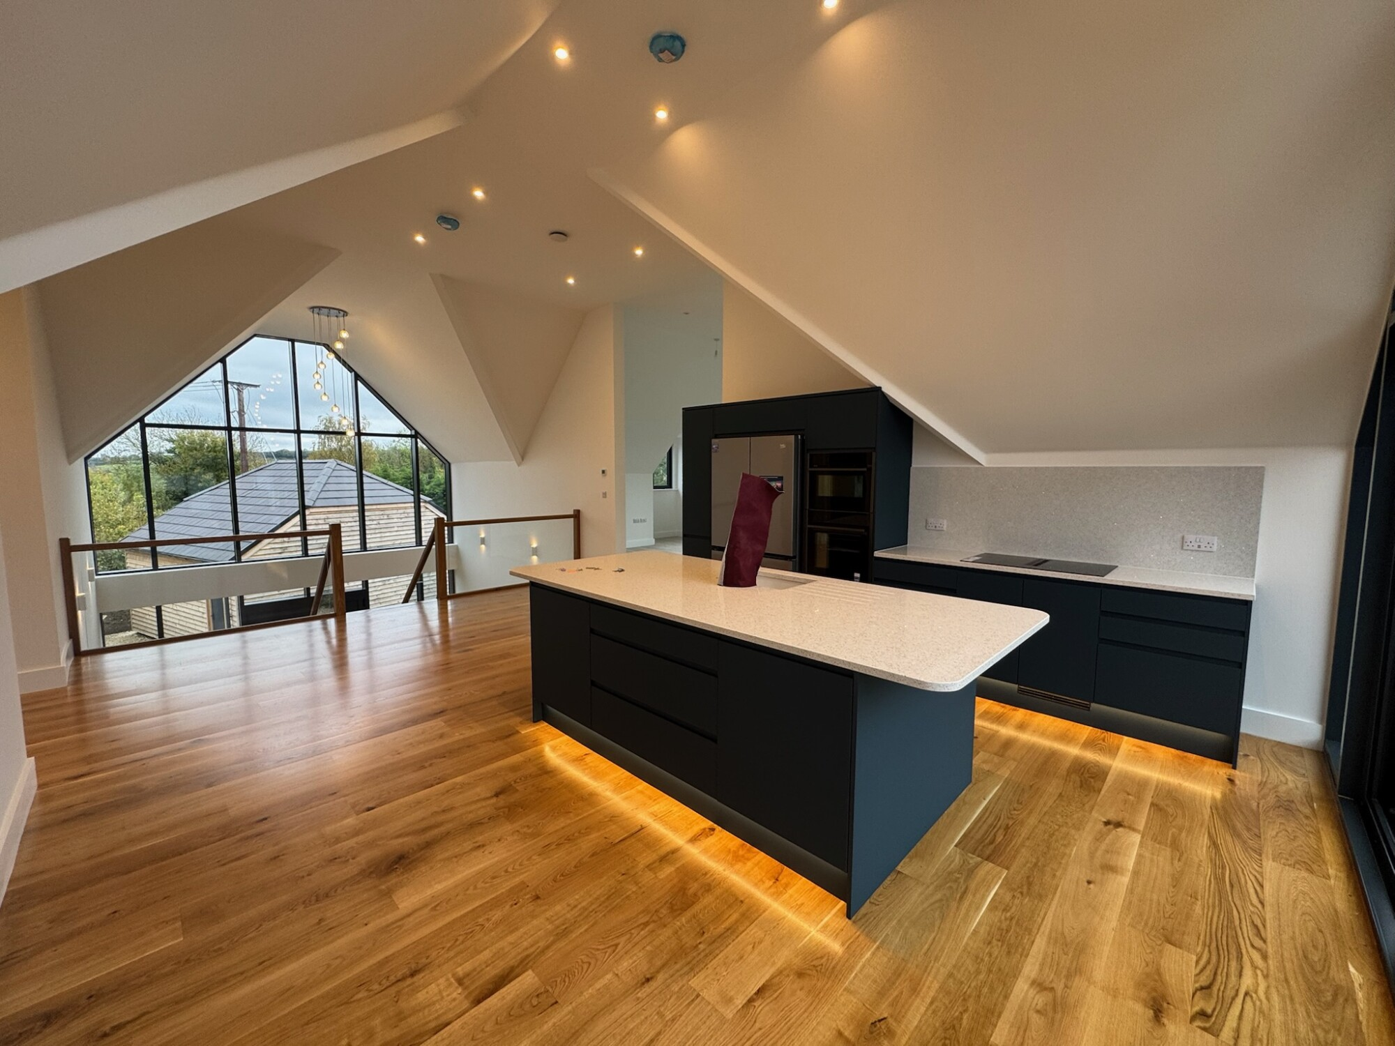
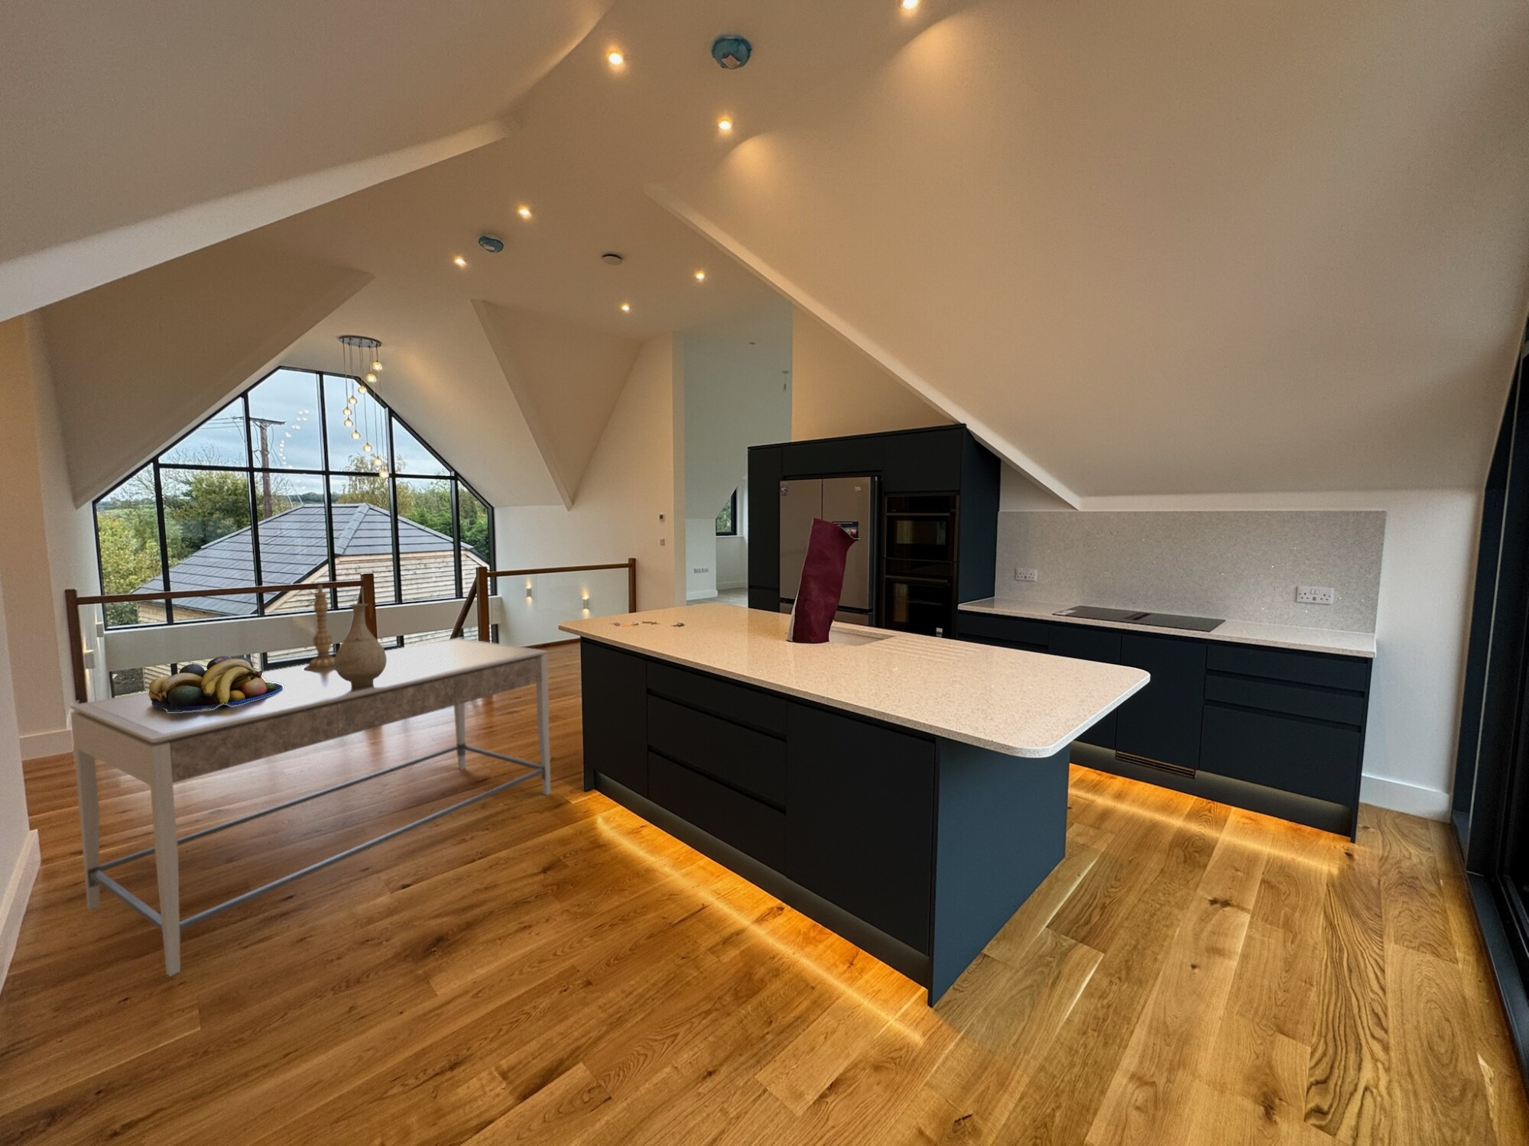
+ dining table [70,637,551,977]
+ vase [333,603,388,687]
+ fruit bowl [148,656,284,713]
+ candlestick [302,583,335,672]
